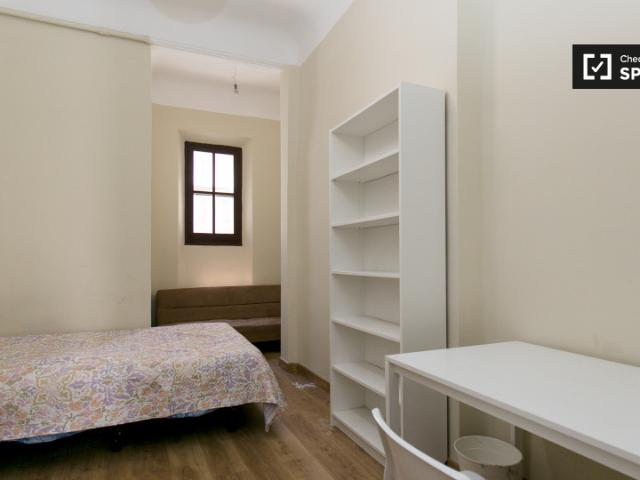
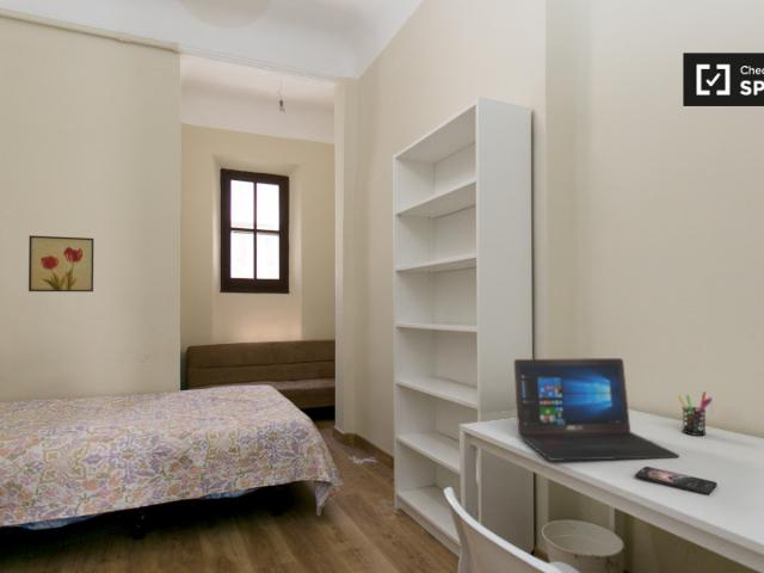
+ pen holder [677,390,714,437]
+ wall art [27,234,96,292]
+ laptop [513,357,680,462]
+ smartphone [634,466,719,495]
